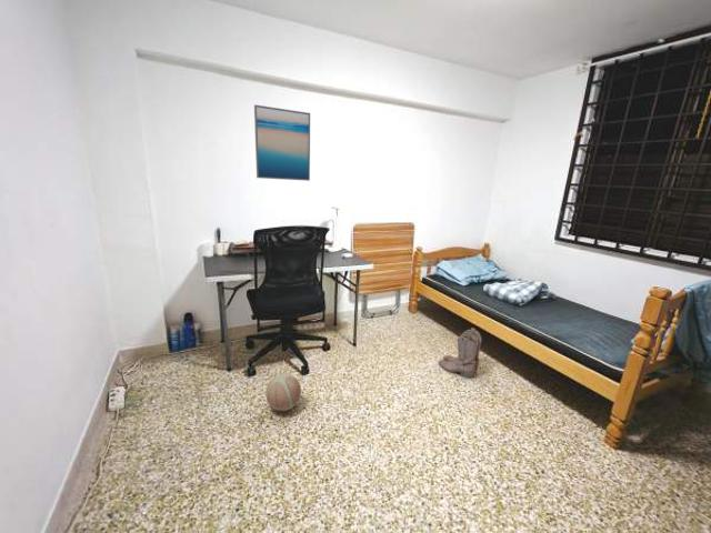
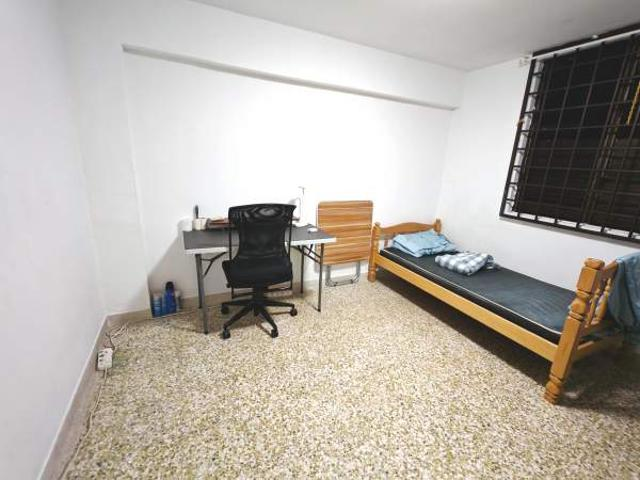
- ball [264,373,302,412]
- wall art [253,103,311,182]
- boots [438,328,482,379]
